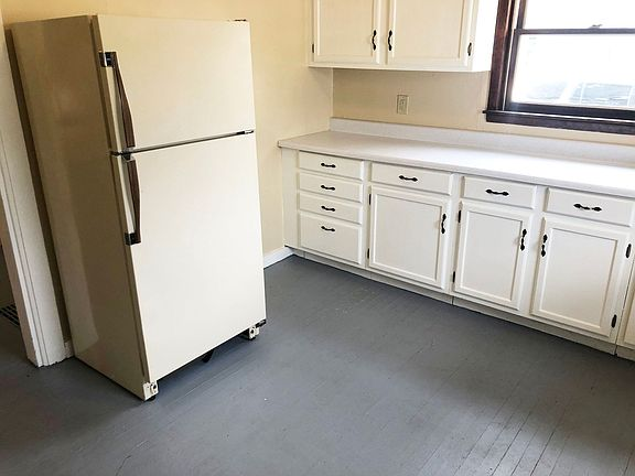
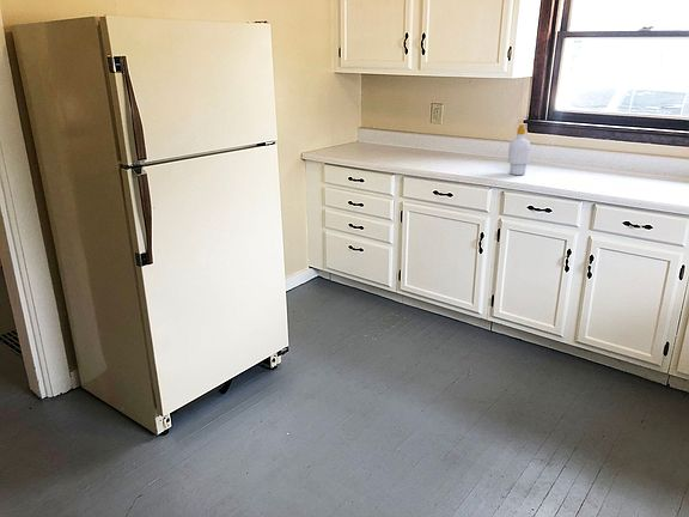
+ soap bottle [507,123,532,176]
